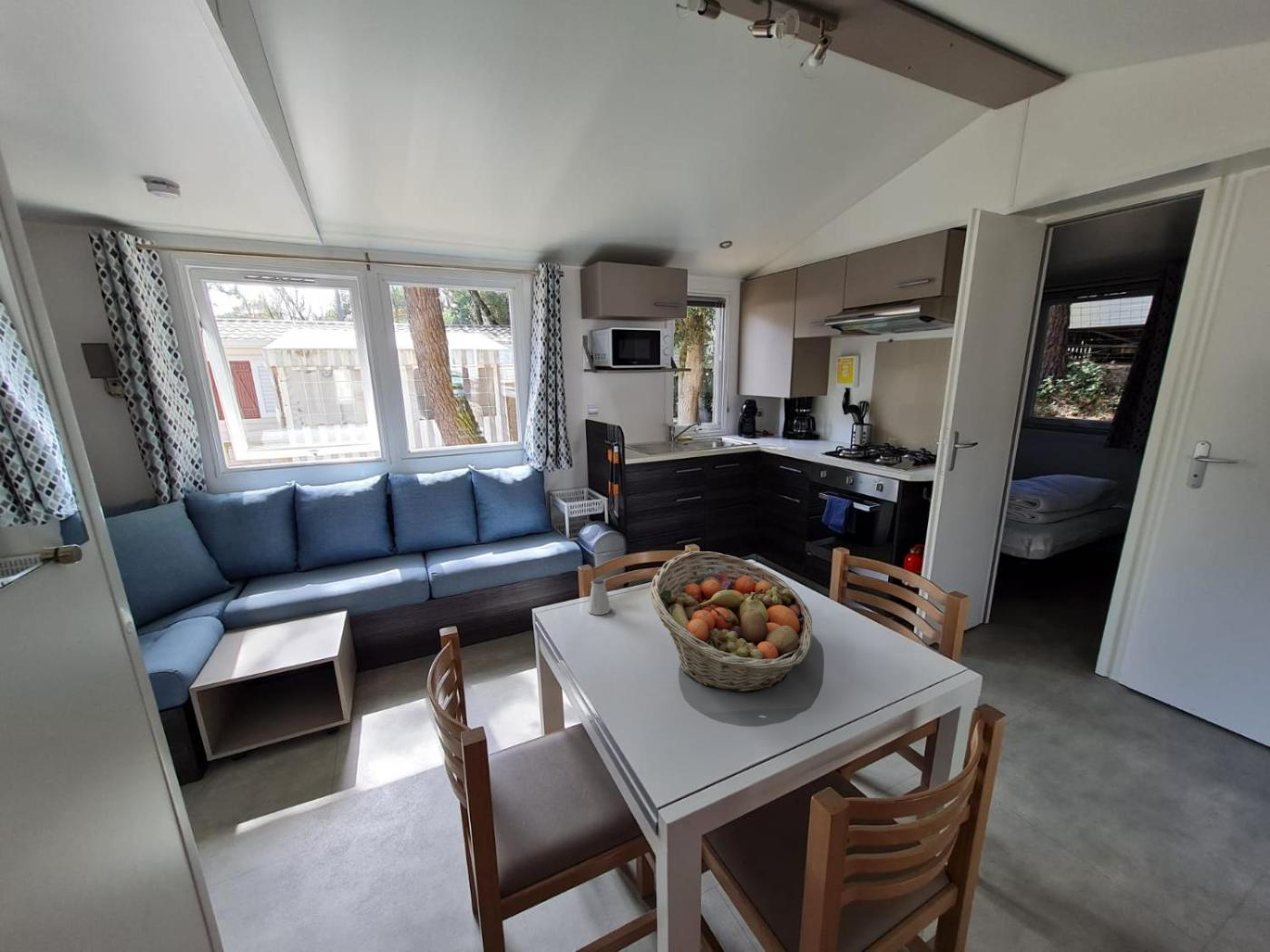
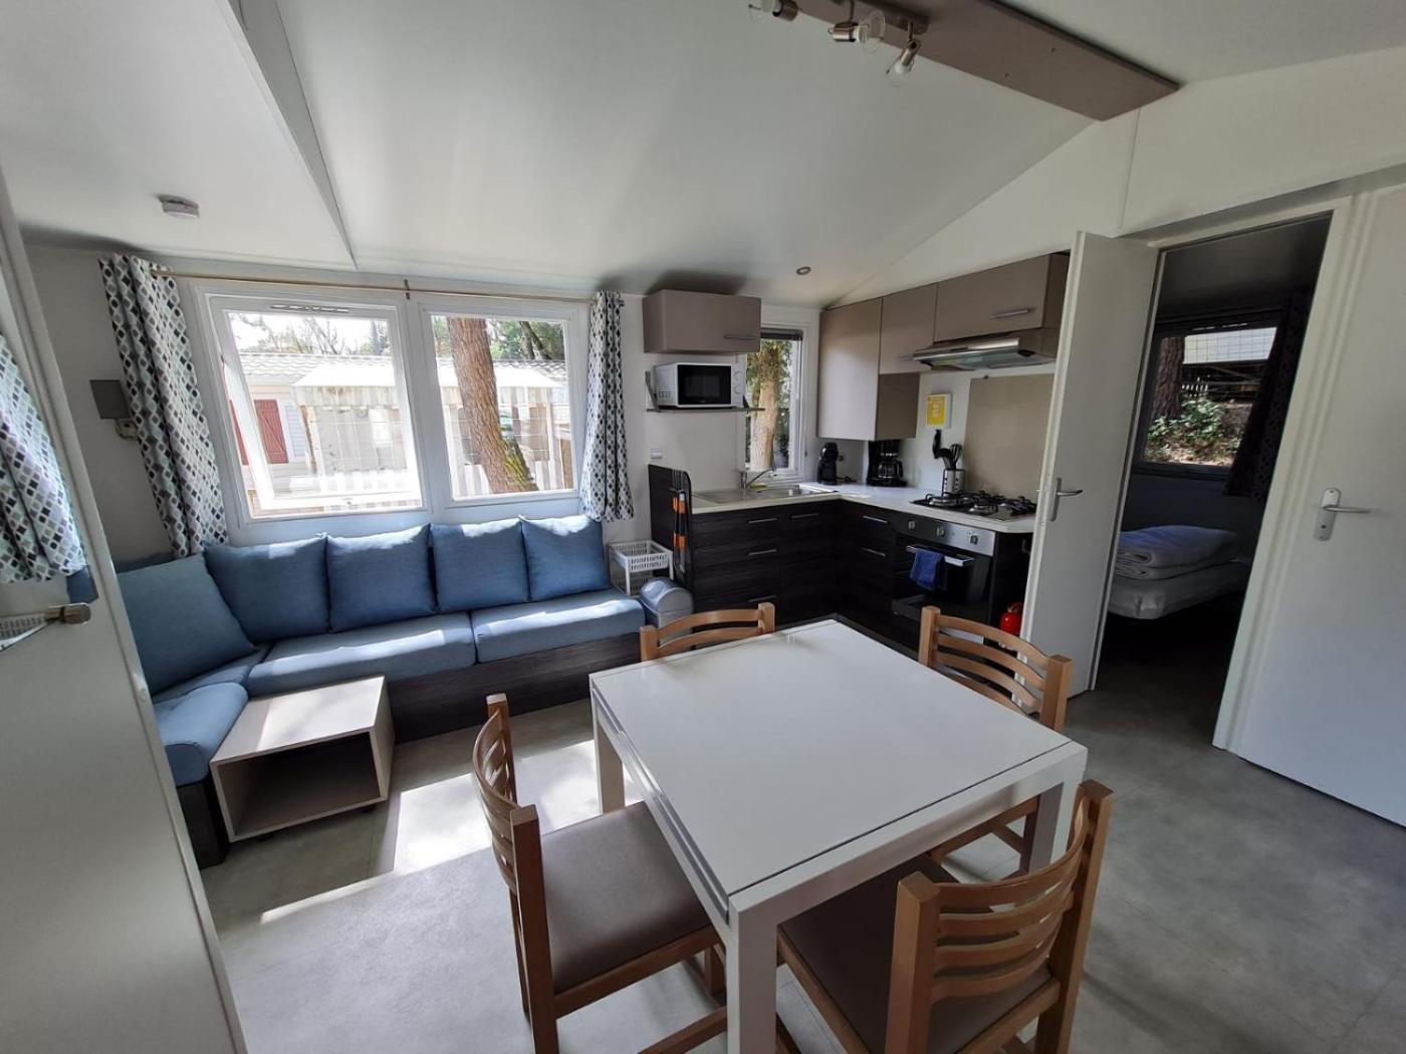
- fruit basket [650,550,813,694]
- saltshaker [587,577,611,616]
